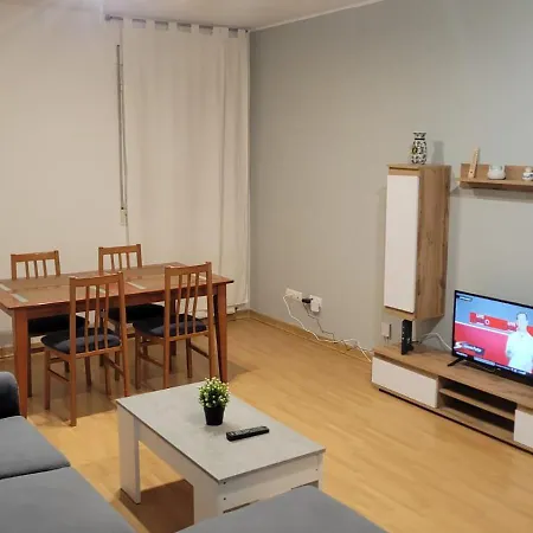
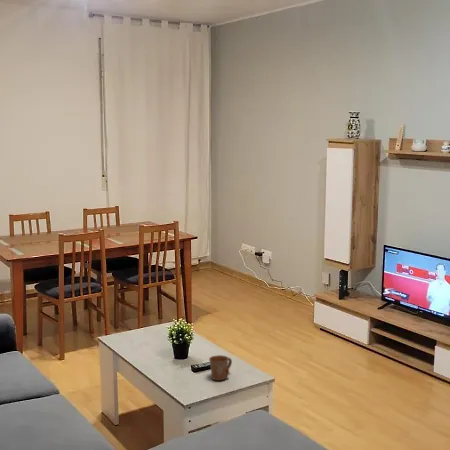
+ mug [208,354,233,381]
